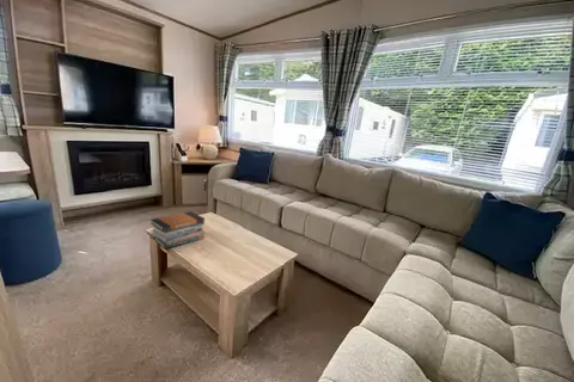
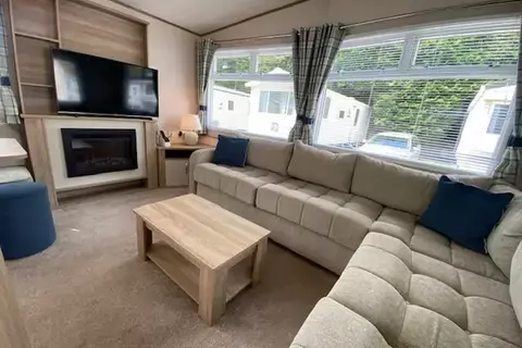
- book stack [149,210,206,249]
